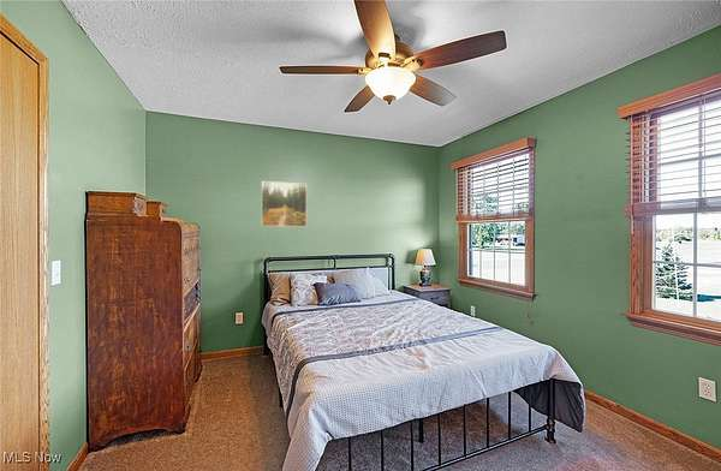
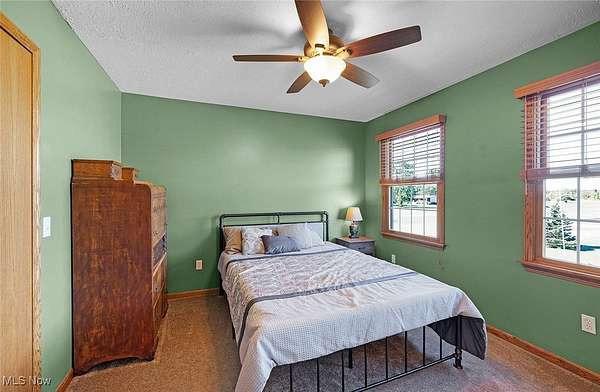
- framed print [261,180,308,228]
